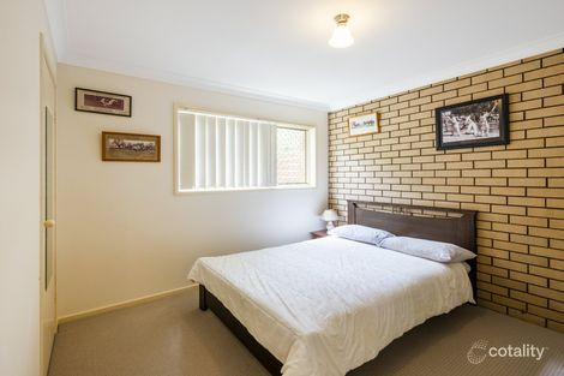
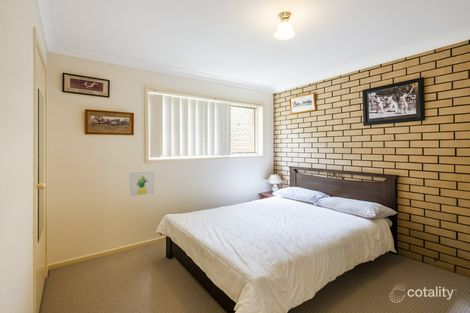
+ wall art [128,171,155,197]
